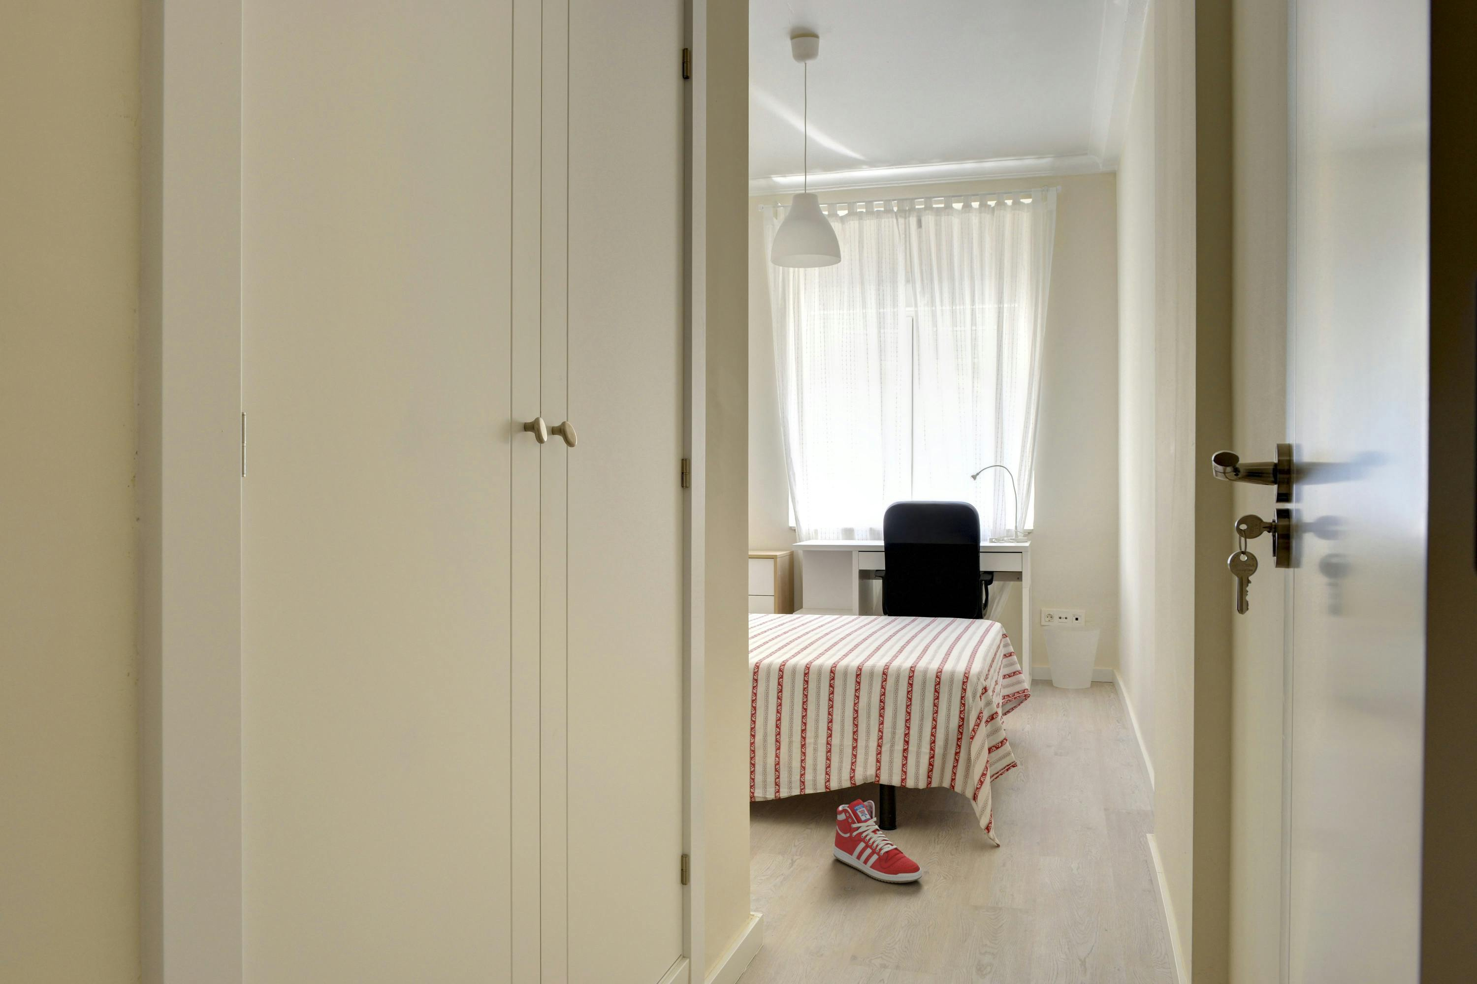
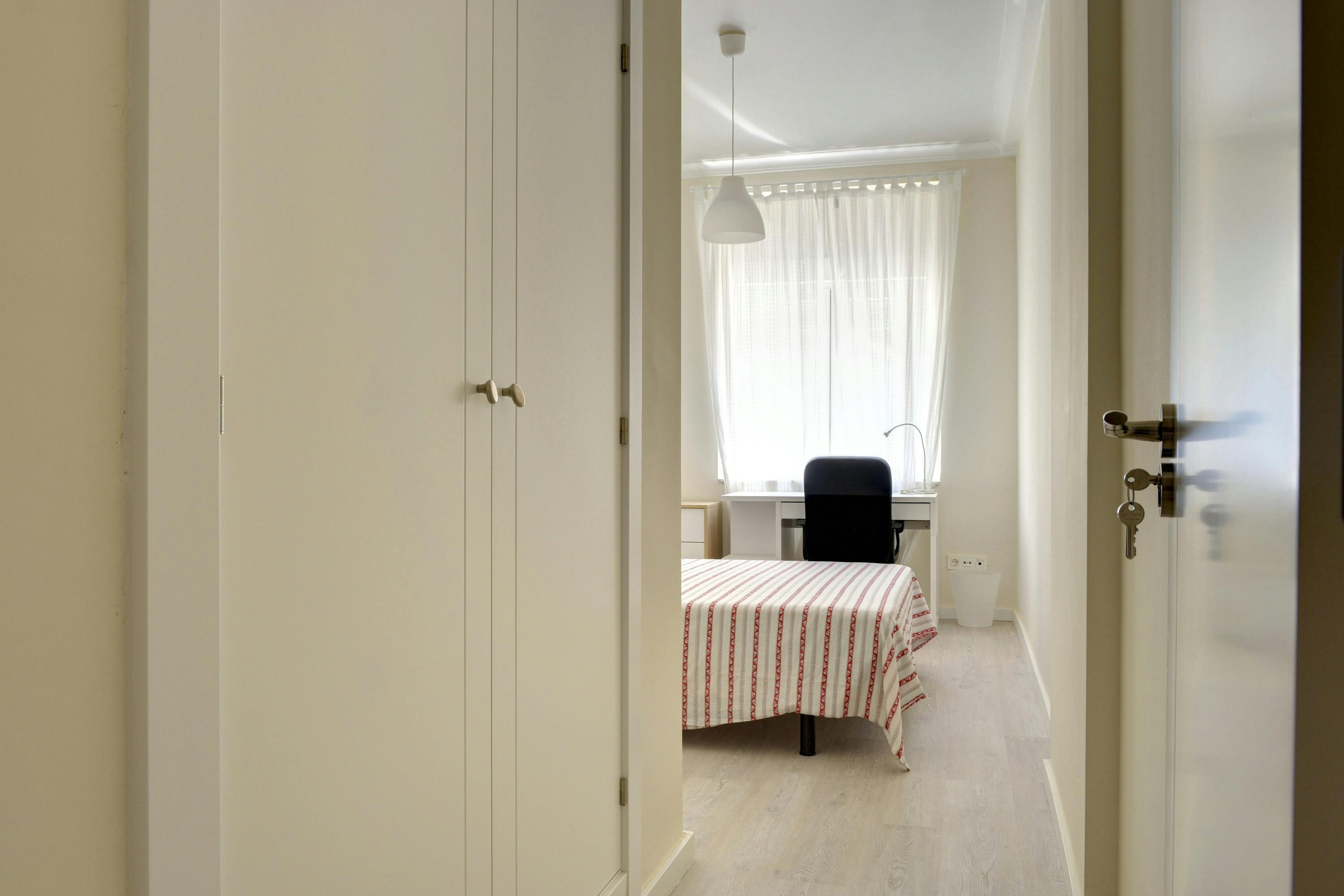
- sneaker [833,798,923,884]
